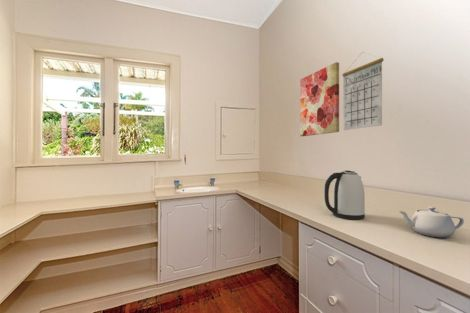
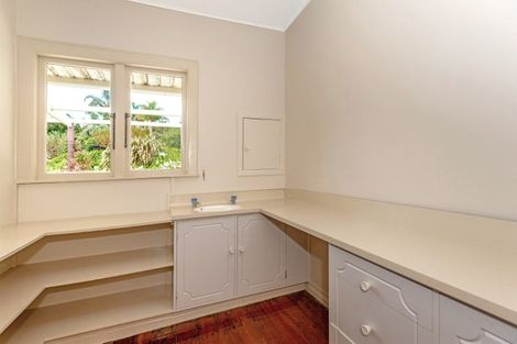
- teapot [398,206,465,239]
- kettle [323,170,366,220]
- calendar [342,51,385,131]
- wall art [299,61,340,137]
